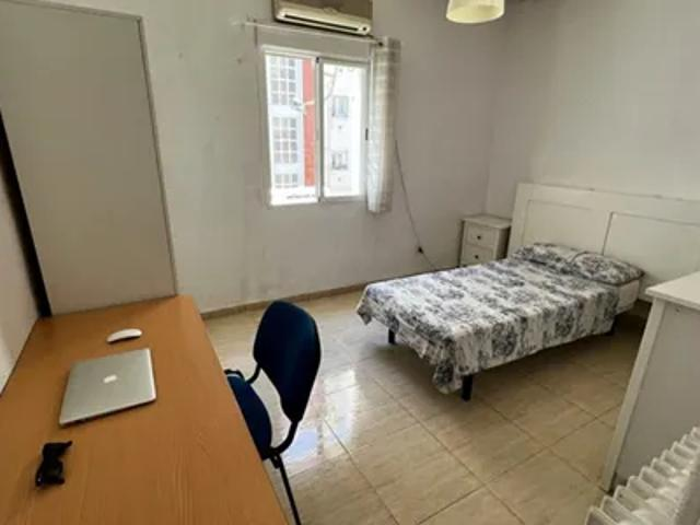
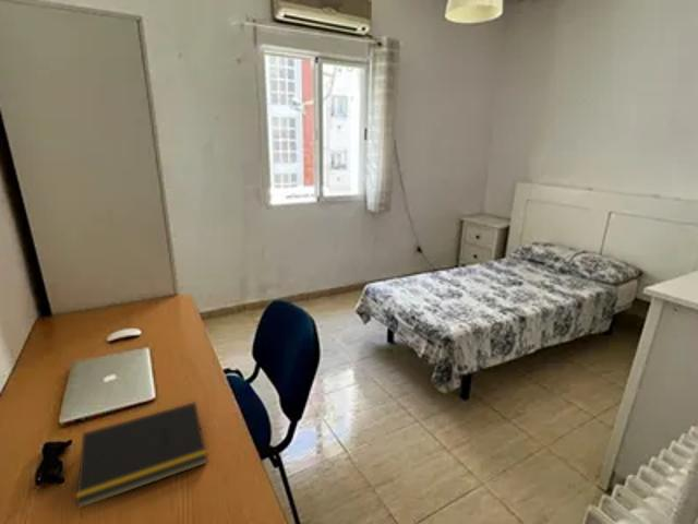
+ notepad [75,401,208,510]
